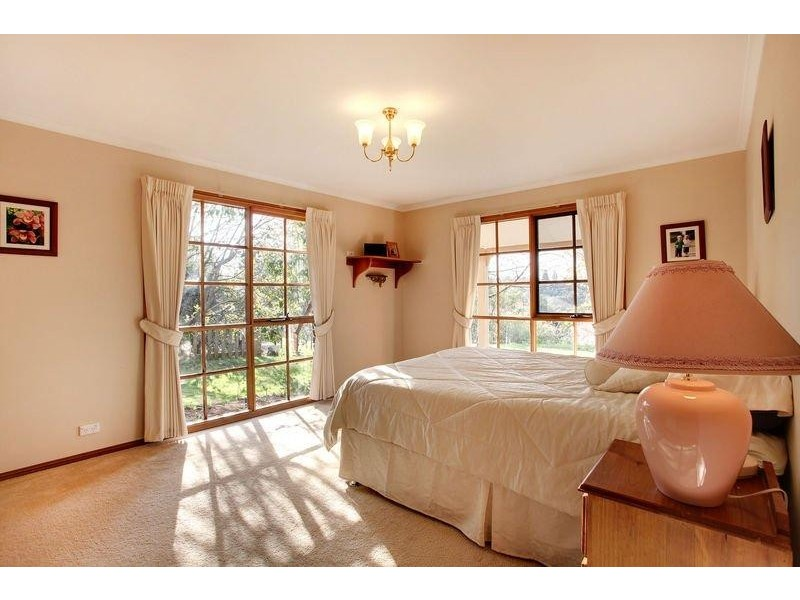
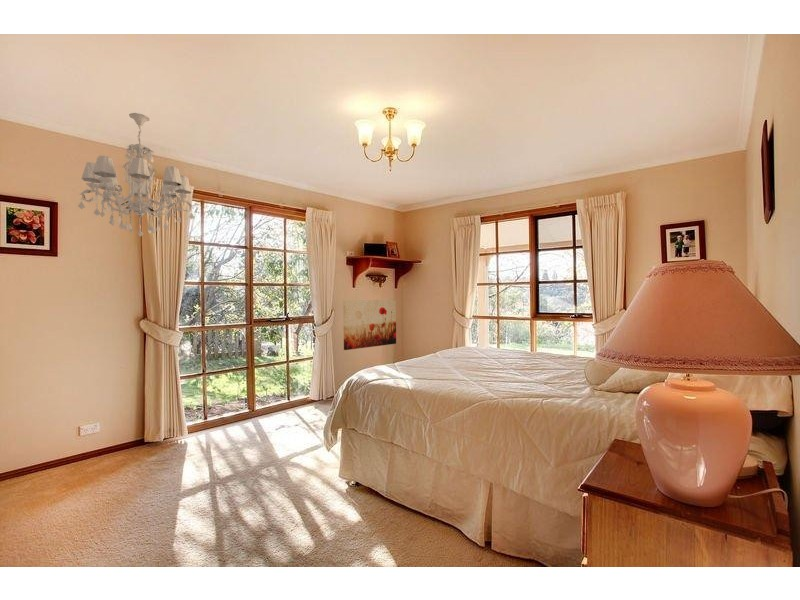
+ wall art [342,299,397,351]
+ chandelier [77,112,195,237]
